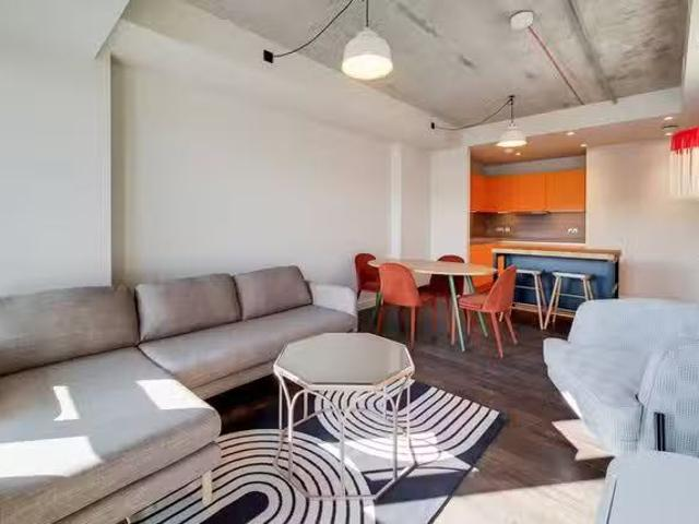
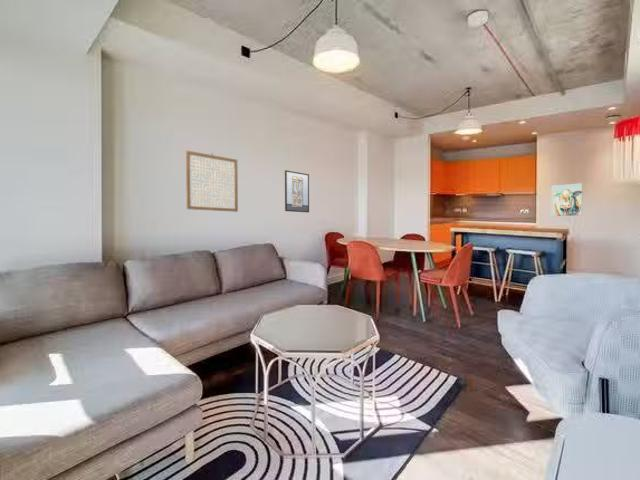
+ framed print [284,169,310,213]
+ wall art [185,150,239,213]
+ wall art [550,182,583,217]
